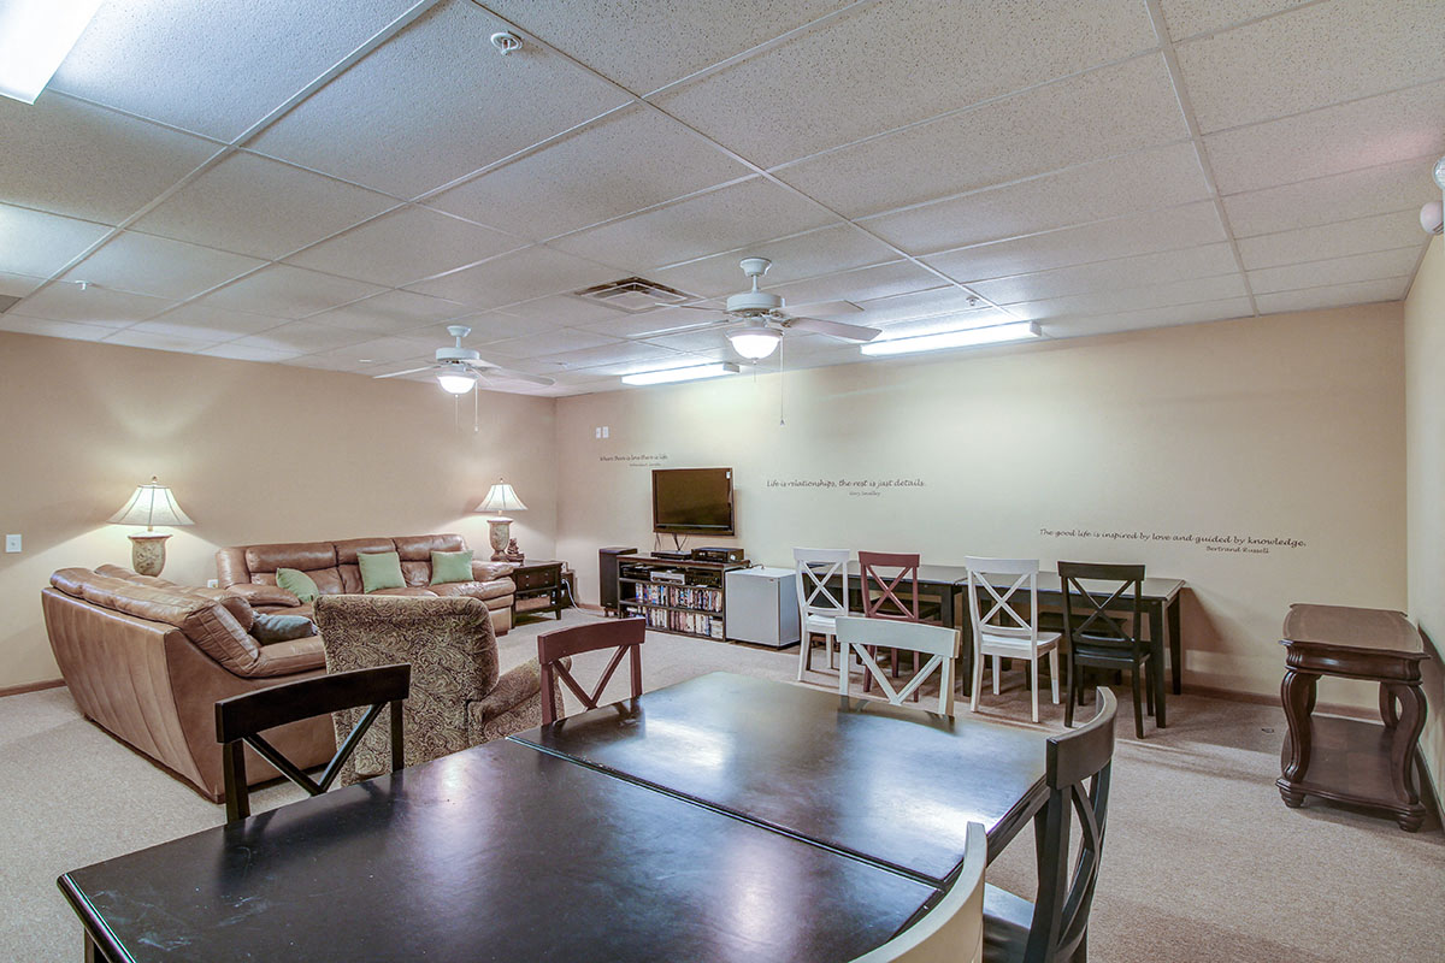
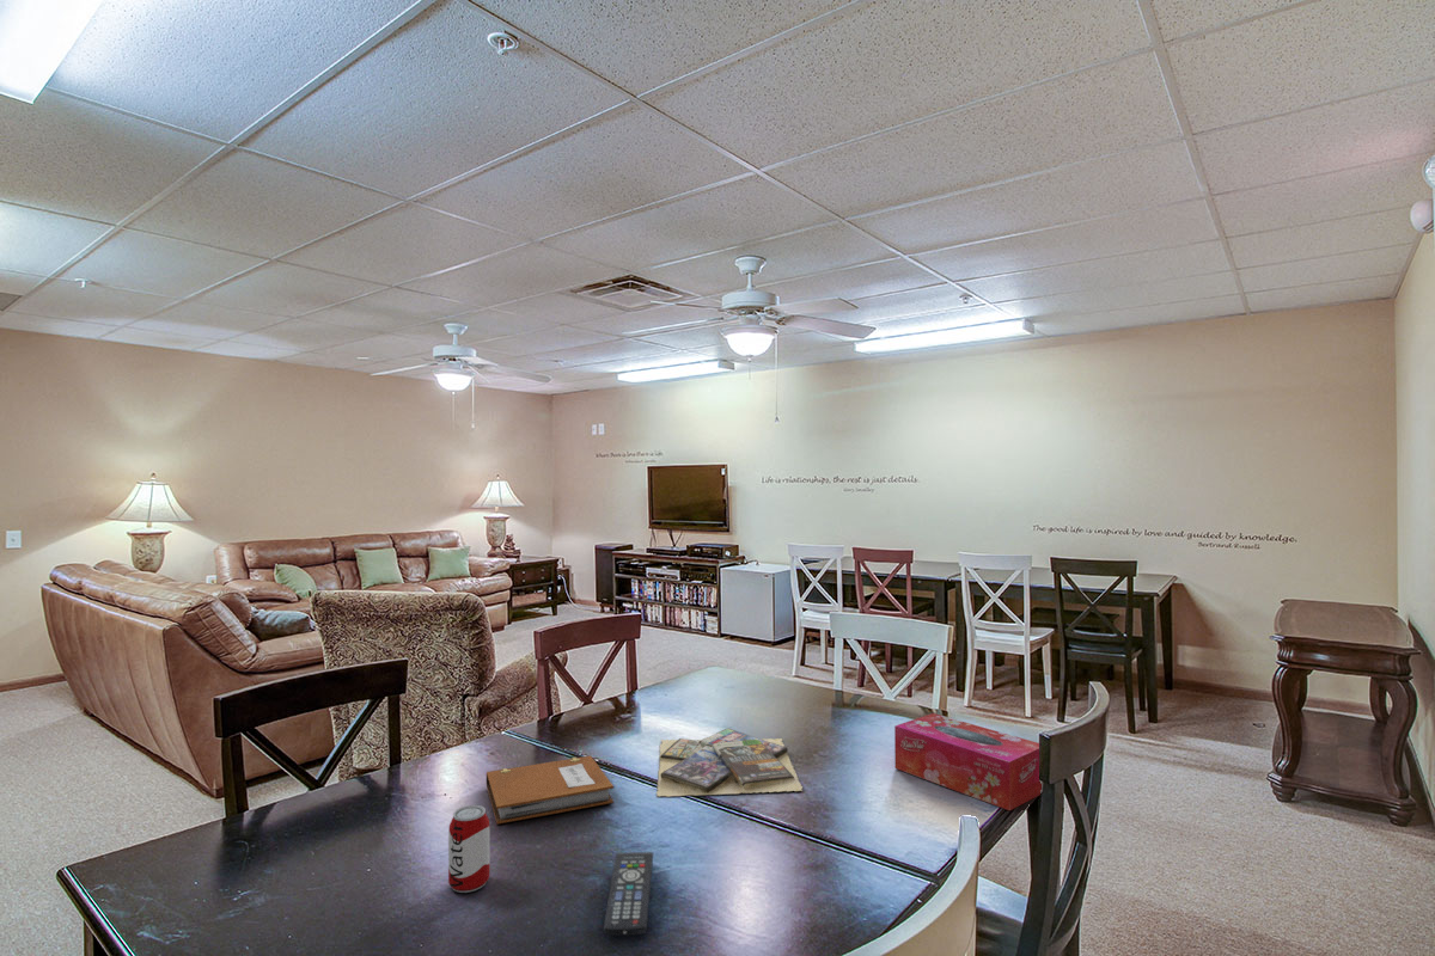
+ tissue box [893,712,1042,811]
+ beverage can [447,804,490,894]
+ video game cases [655,728,804,798]
+ remote control [603,851,654,937]
+ notebook [486,754,615,825]
